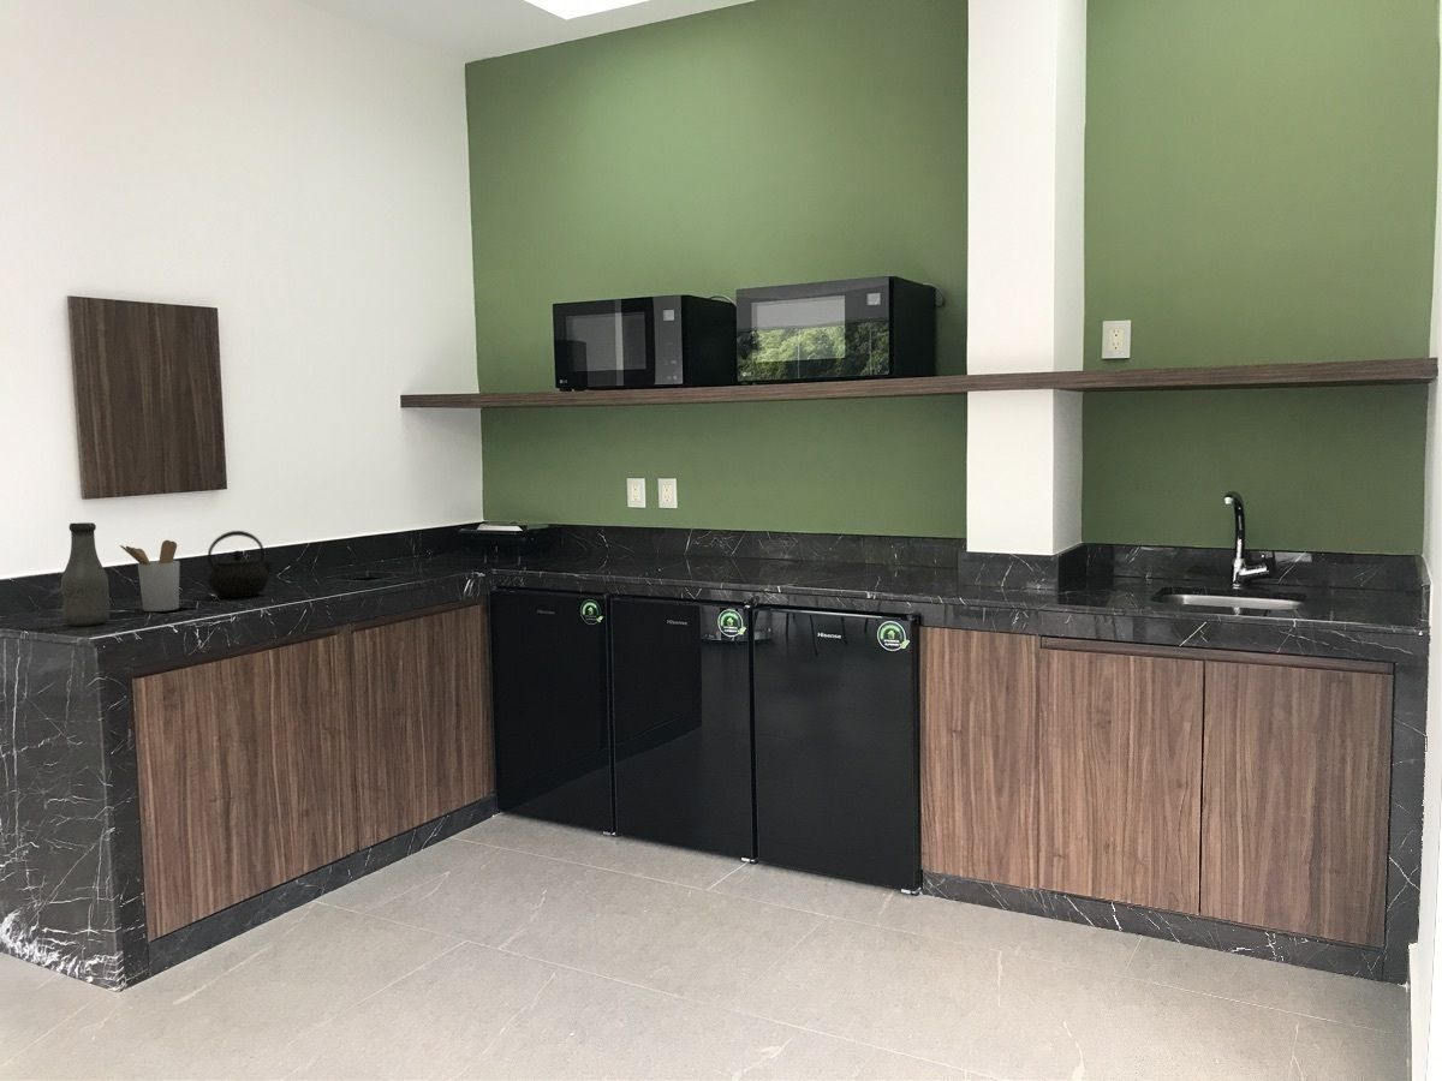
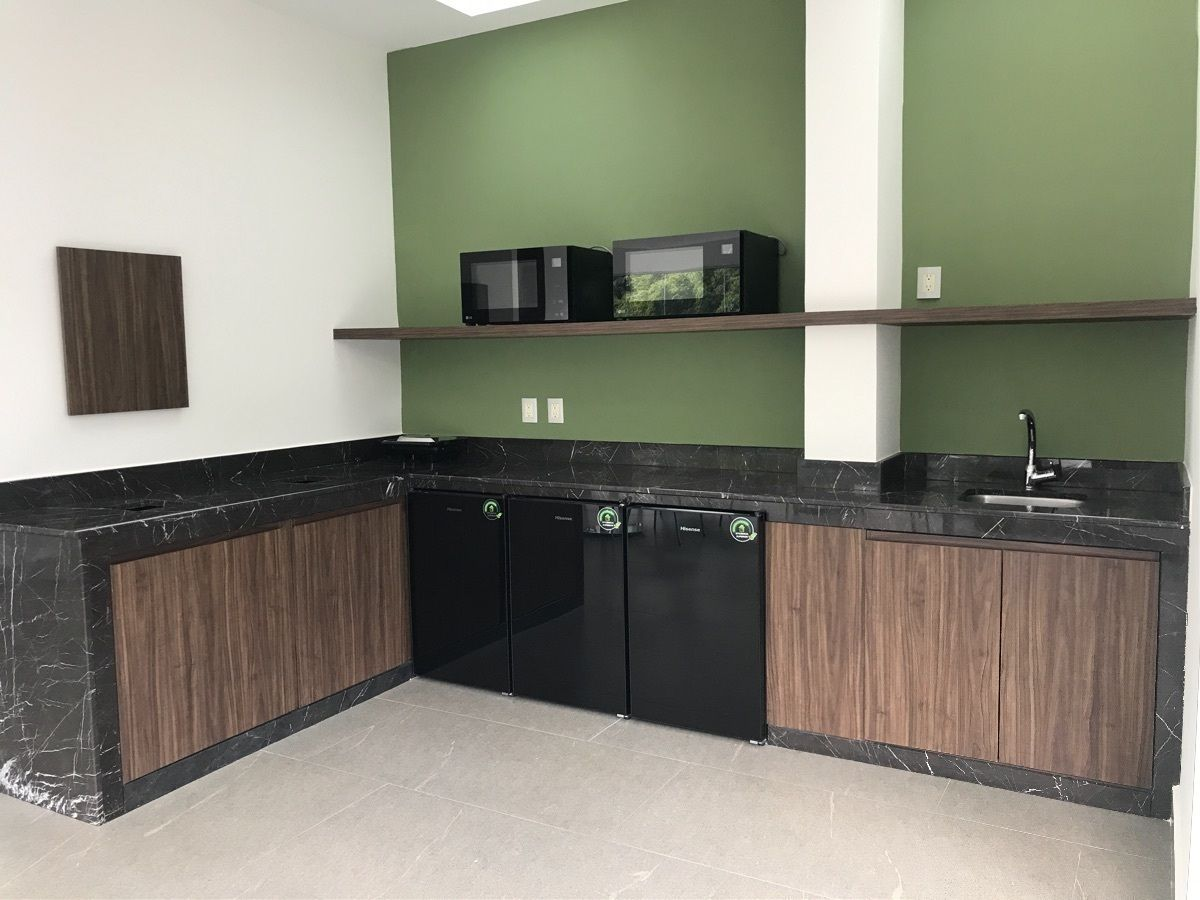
- kettle [207,530,275,598]
- bottle [60,521,111,627]
- utensil holder [119,539,180,613]
